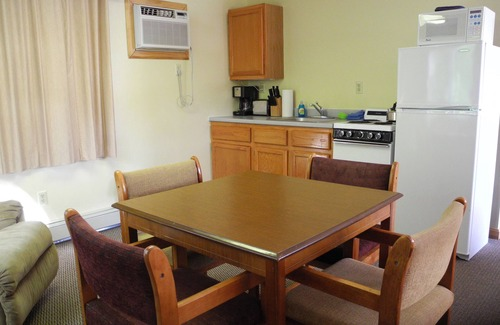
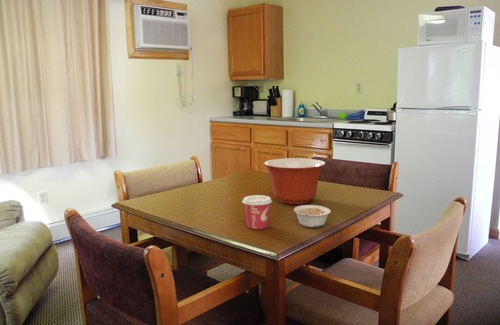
+ legume [293,204,332,228]
+ mixing bowl [263,157,327,205]
+ cup [241,194,273,230]
